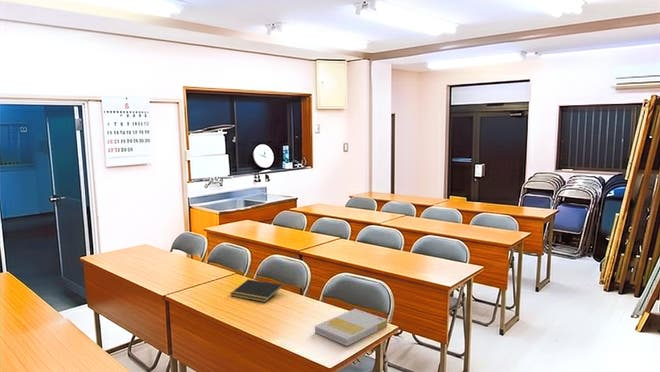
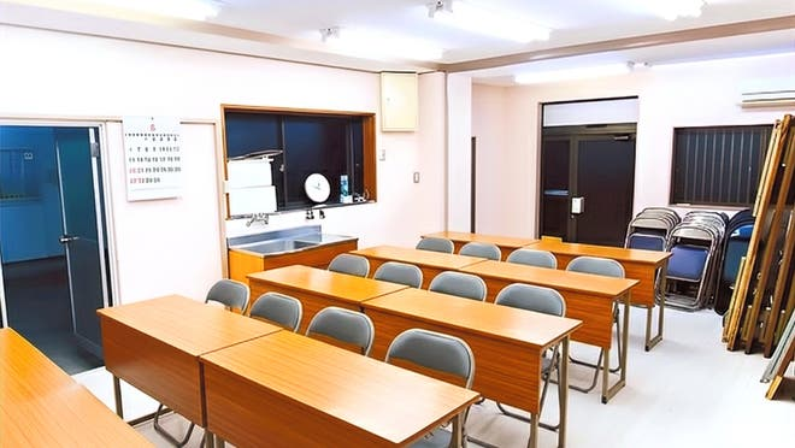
- book [314,308,388,347]
- notepad [229,278,283,303]
